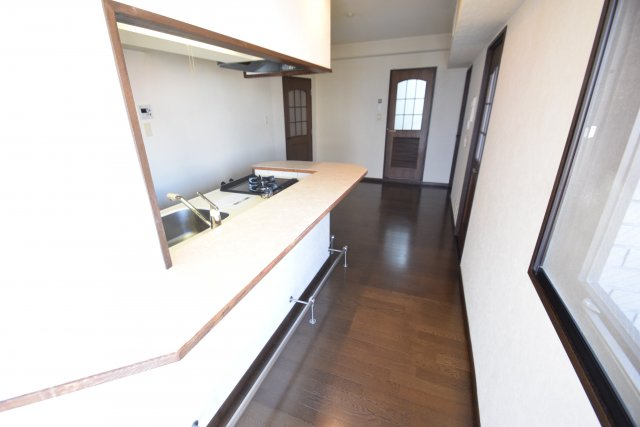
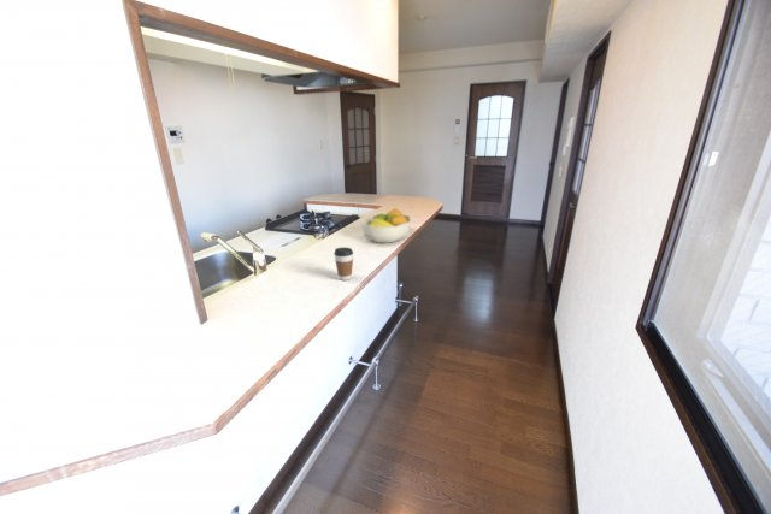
+ coffee cup [332,247,354,282]
+ fruit bowl [360,207,412,244]
